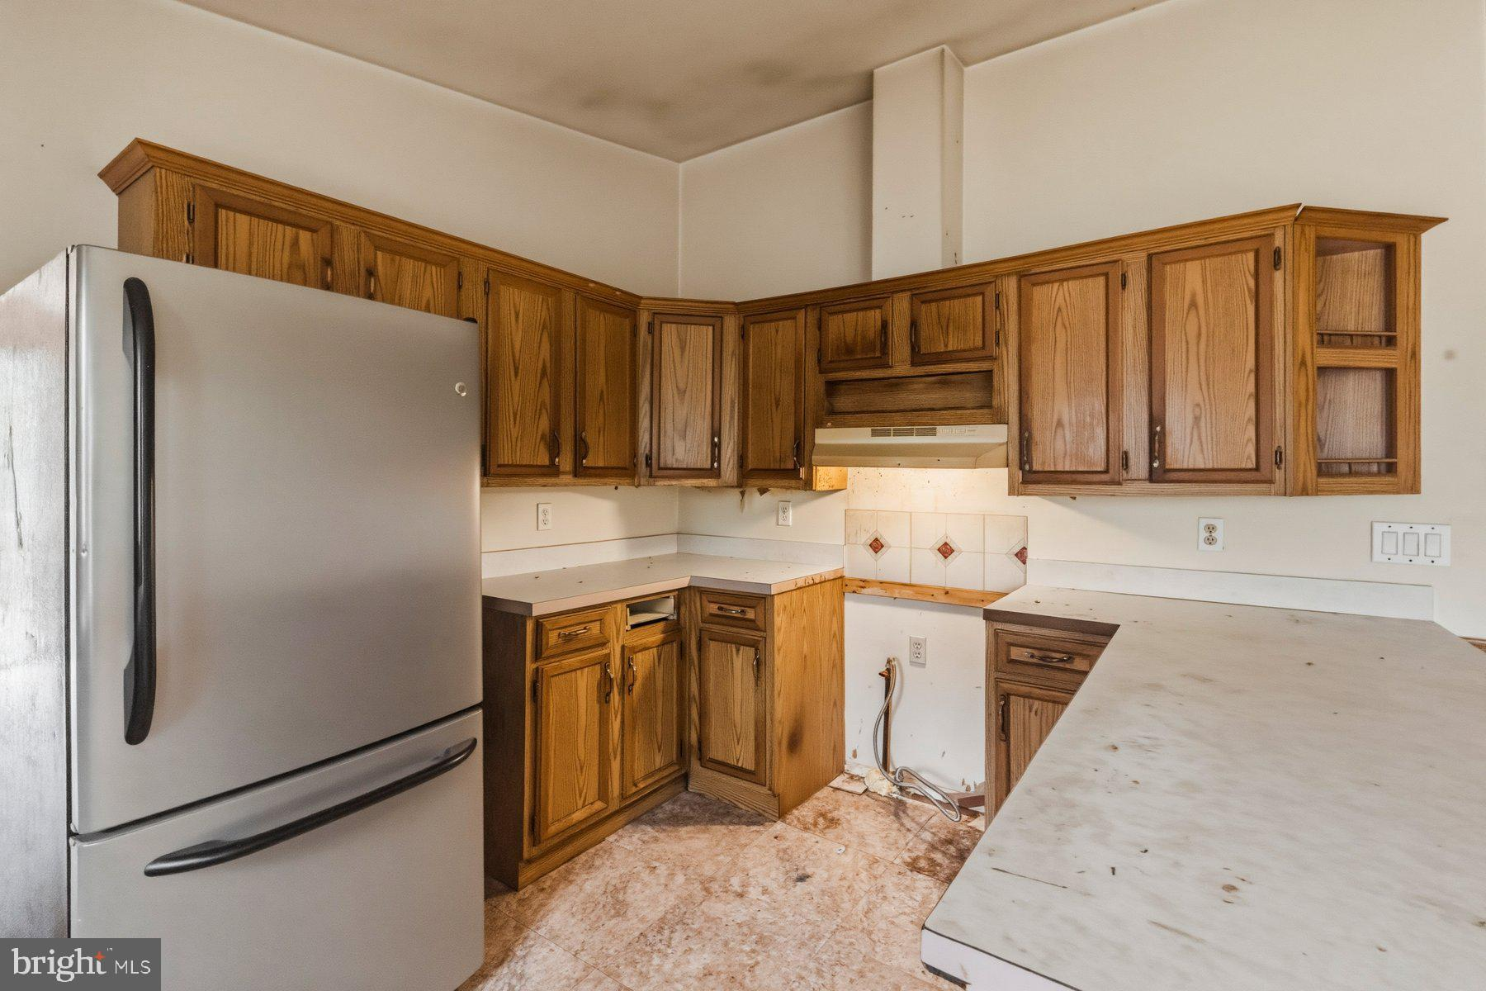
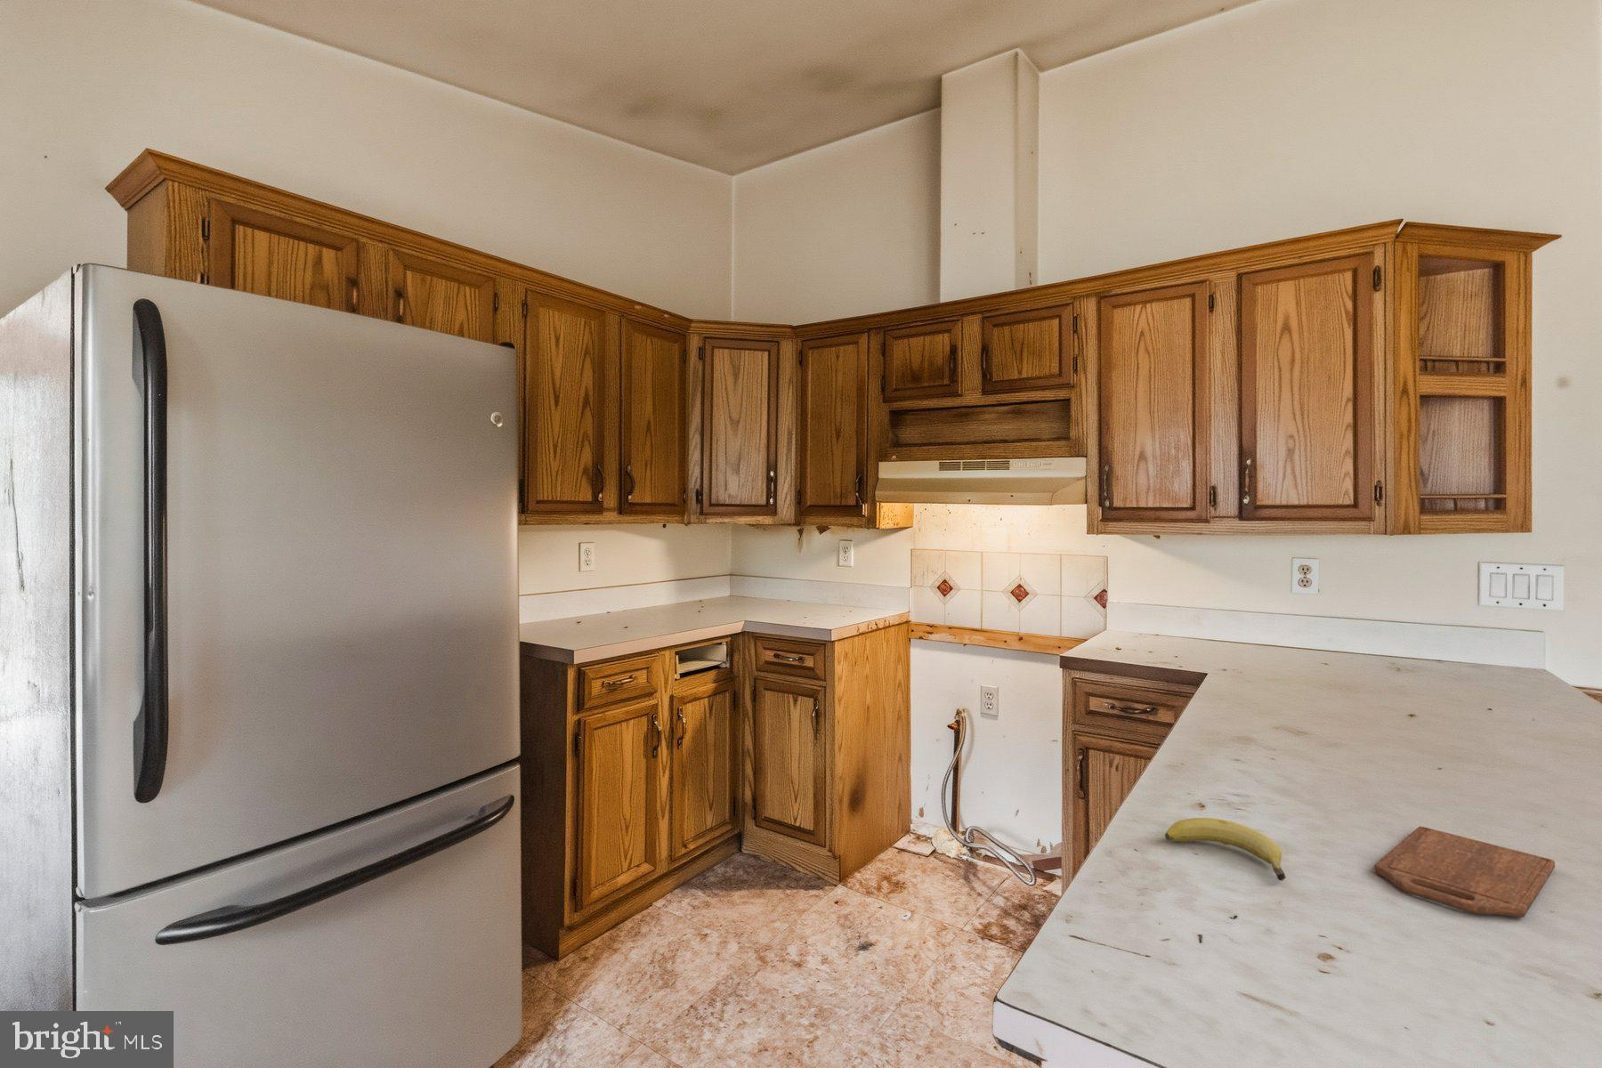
+ cutting board [1373,826,1556,919]
+ fruit [1165,816,1287,882]
